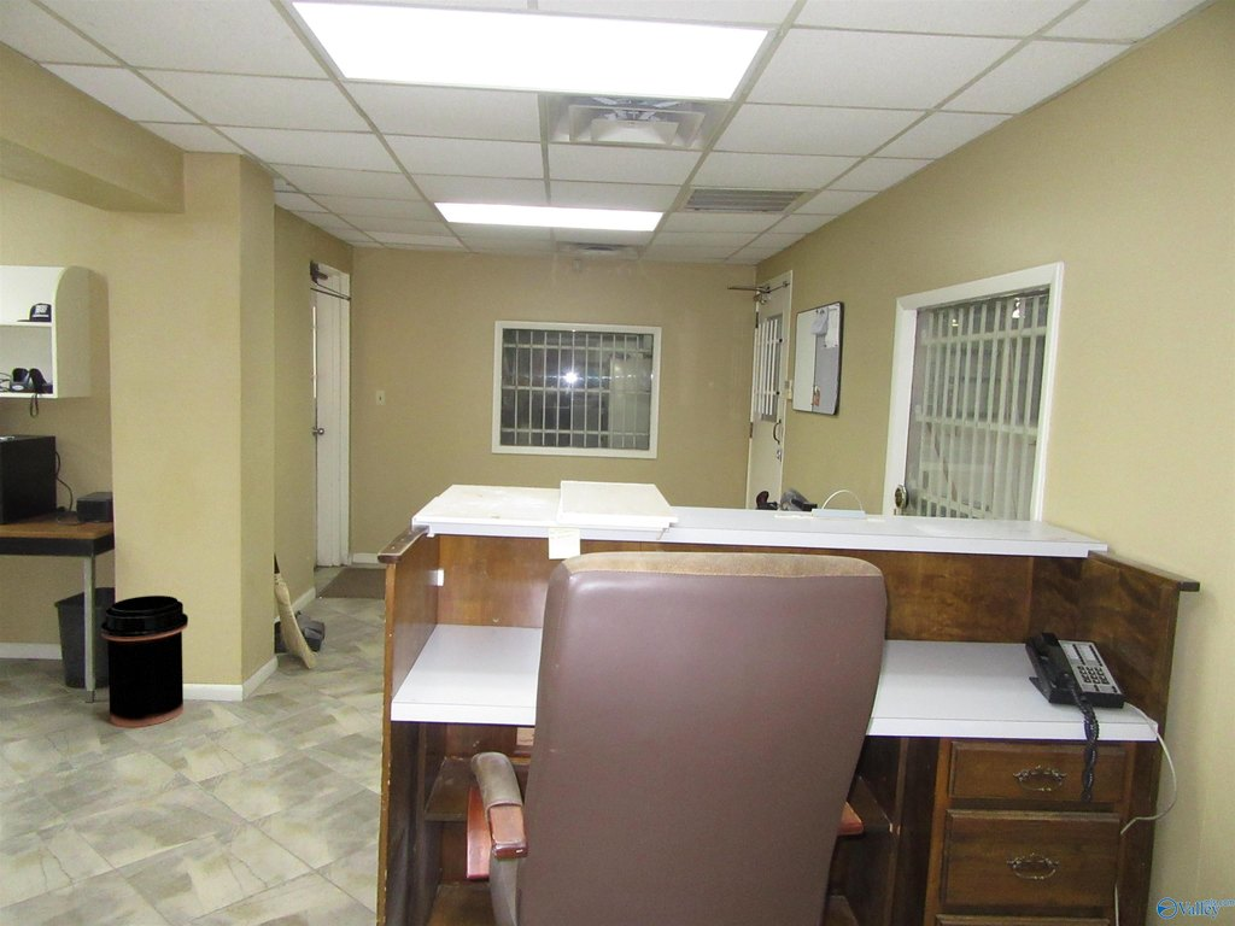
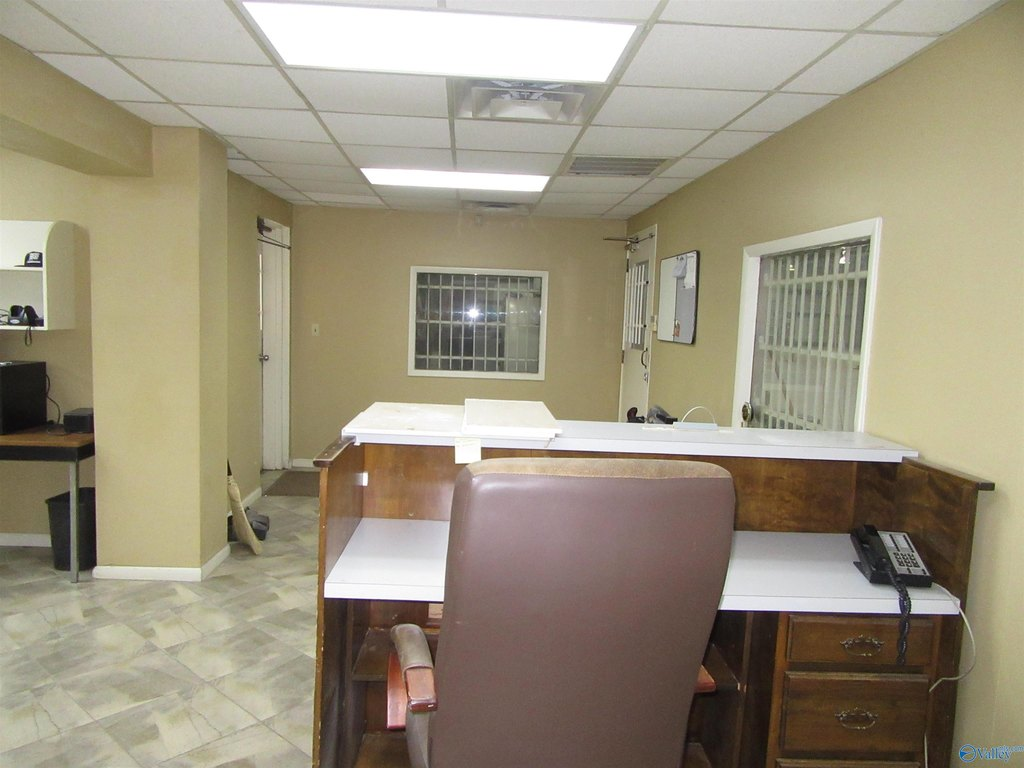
- trash can [100,594,189,728]
